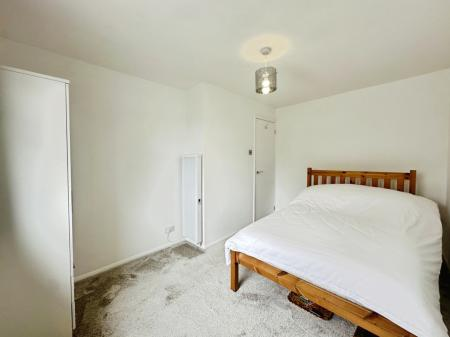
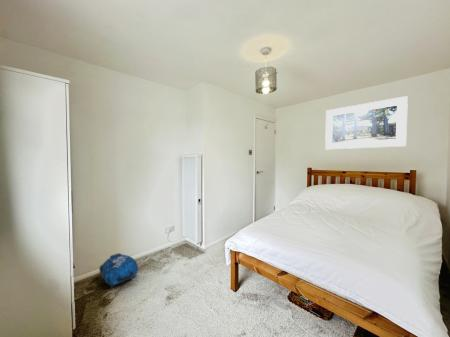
+ backpack [98,252,139,288]
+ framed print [324,95,409,150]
